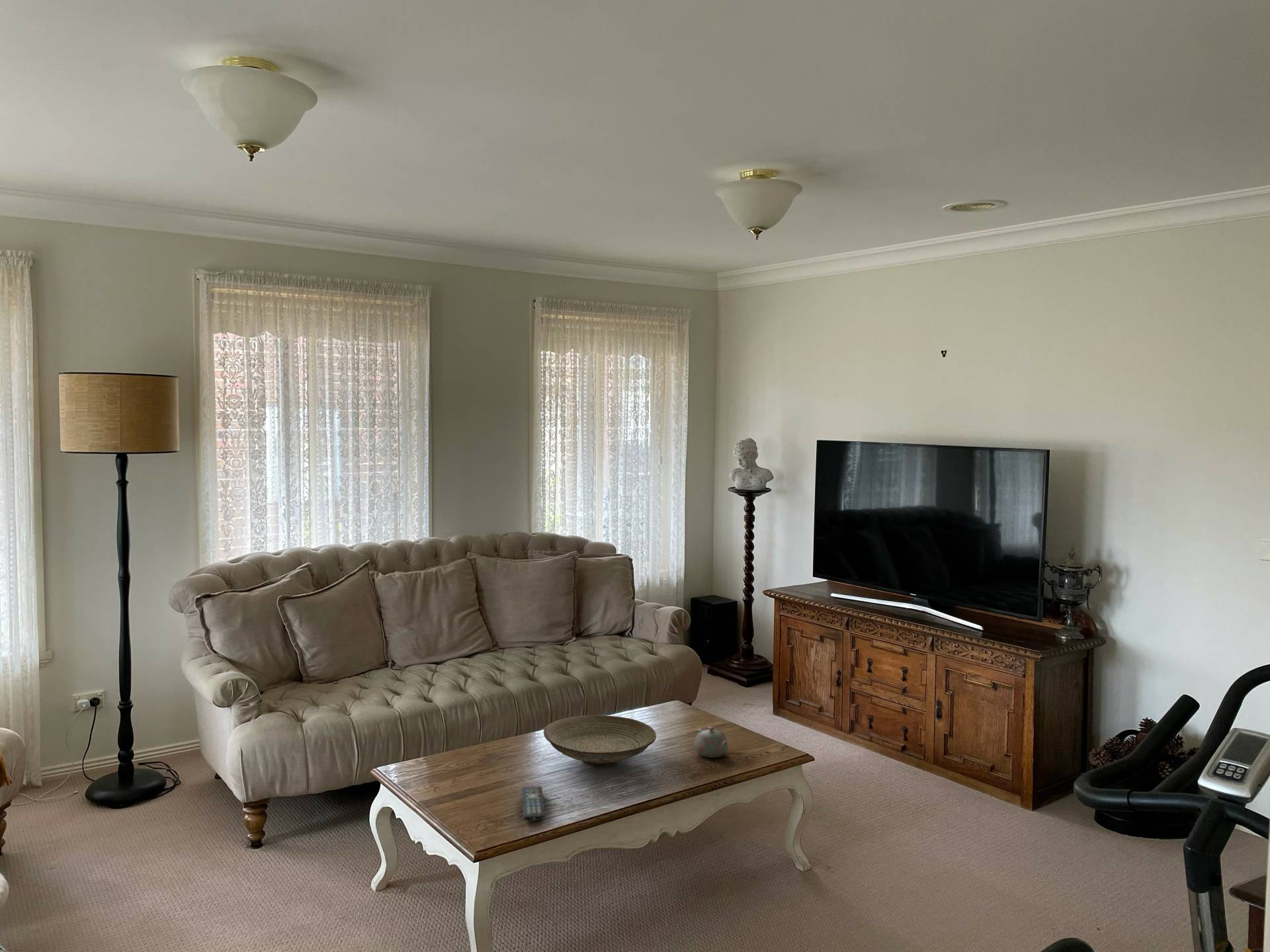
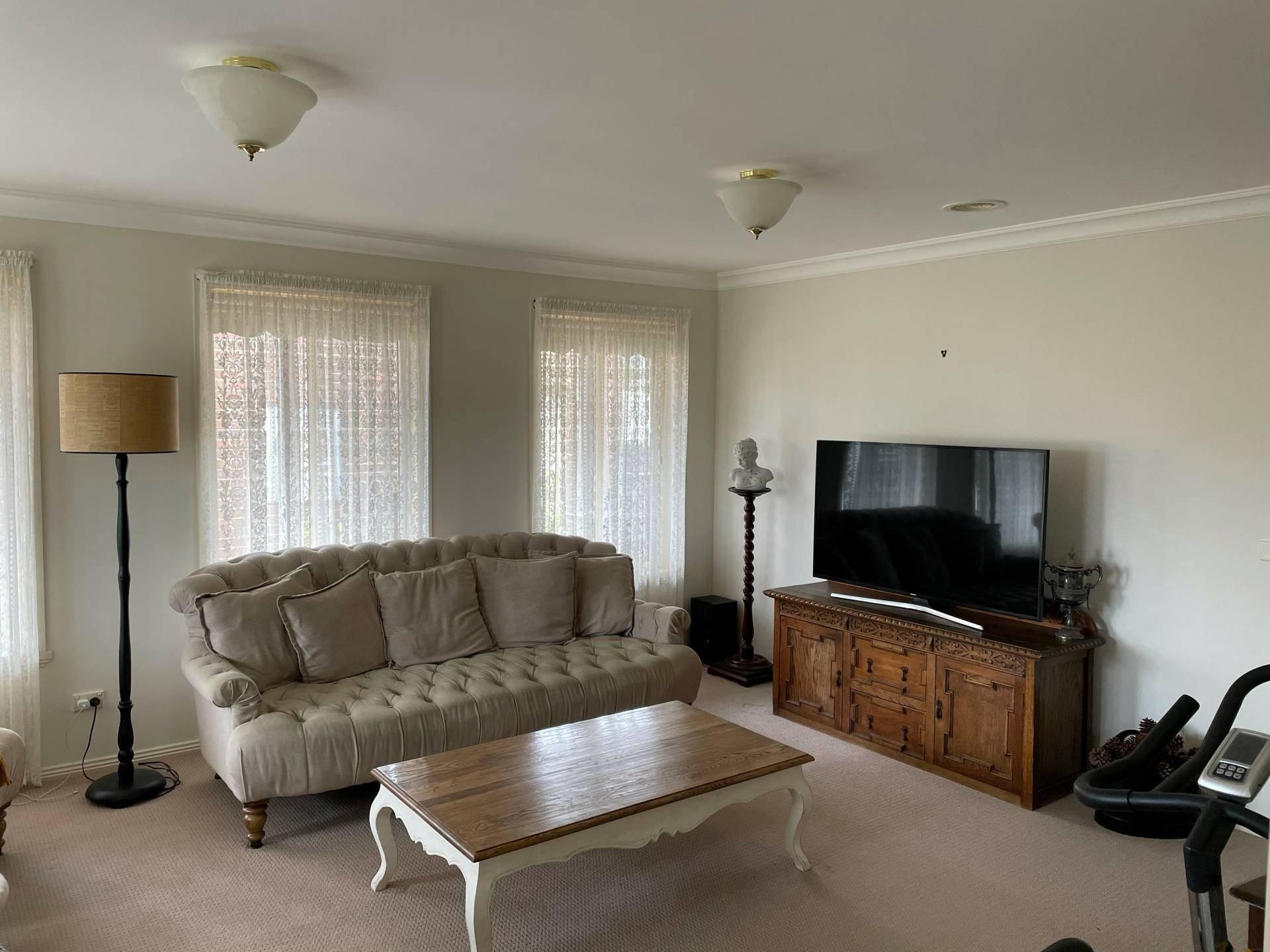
- remote control [521,785,546,822]
- decorative bowl [543,715,657,767]
- teapot [693,726,729,758]
